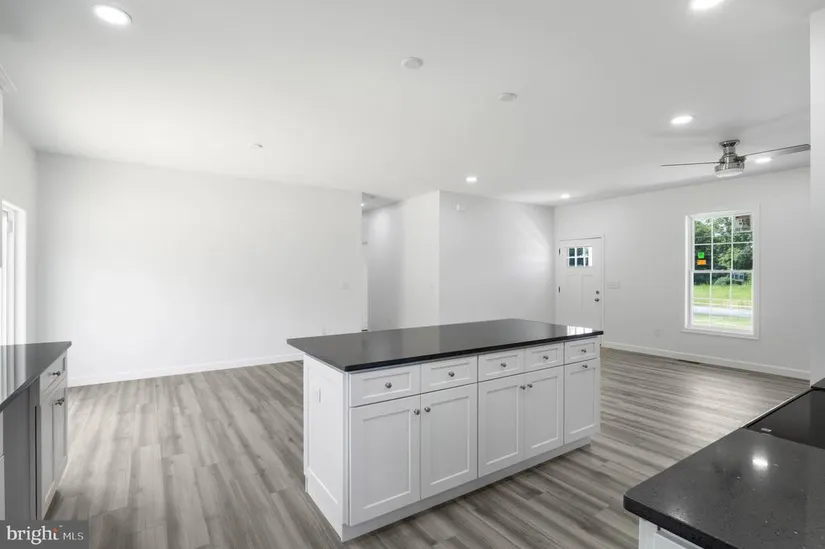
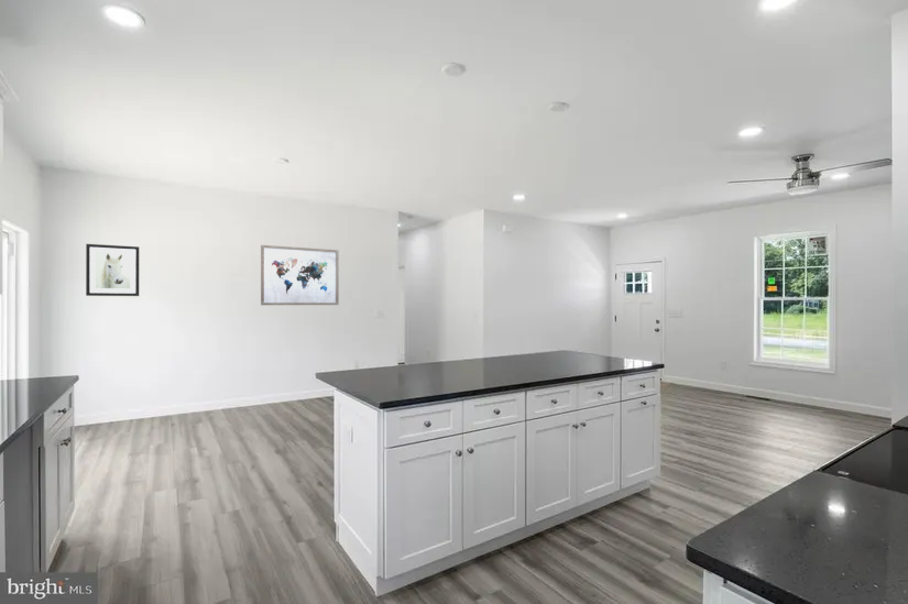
+ wall art [85,243,140,297]
+ wall art [260,244,340,306]
